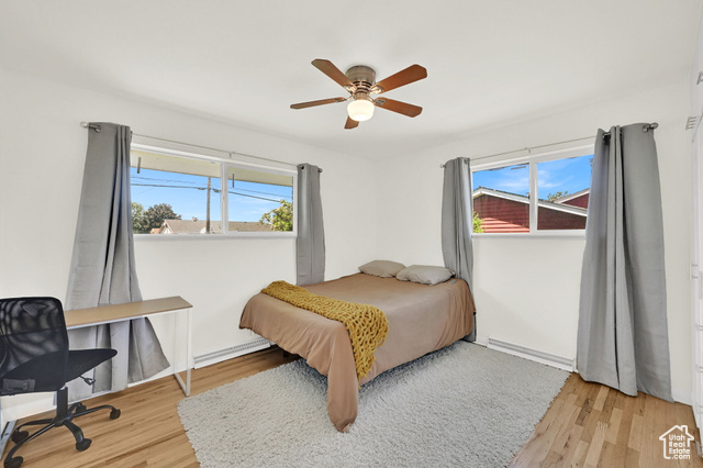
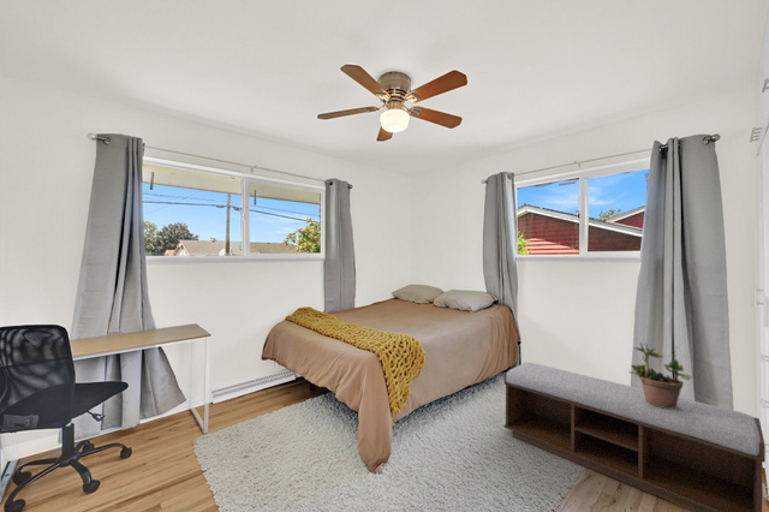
+ bench [502,362,767,512]
+ potted plant [627,341,692,409]
